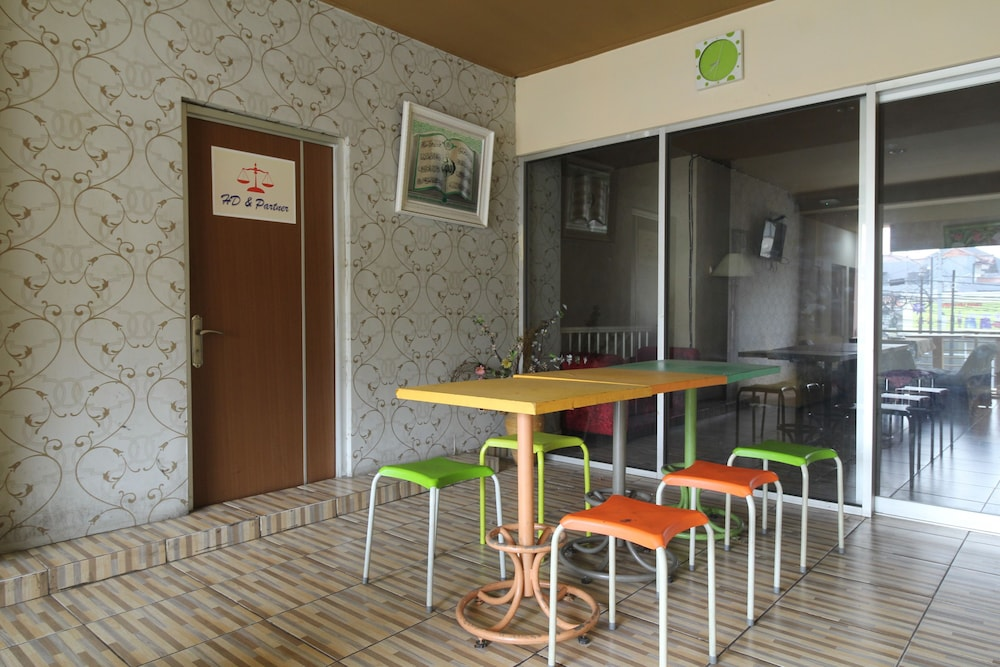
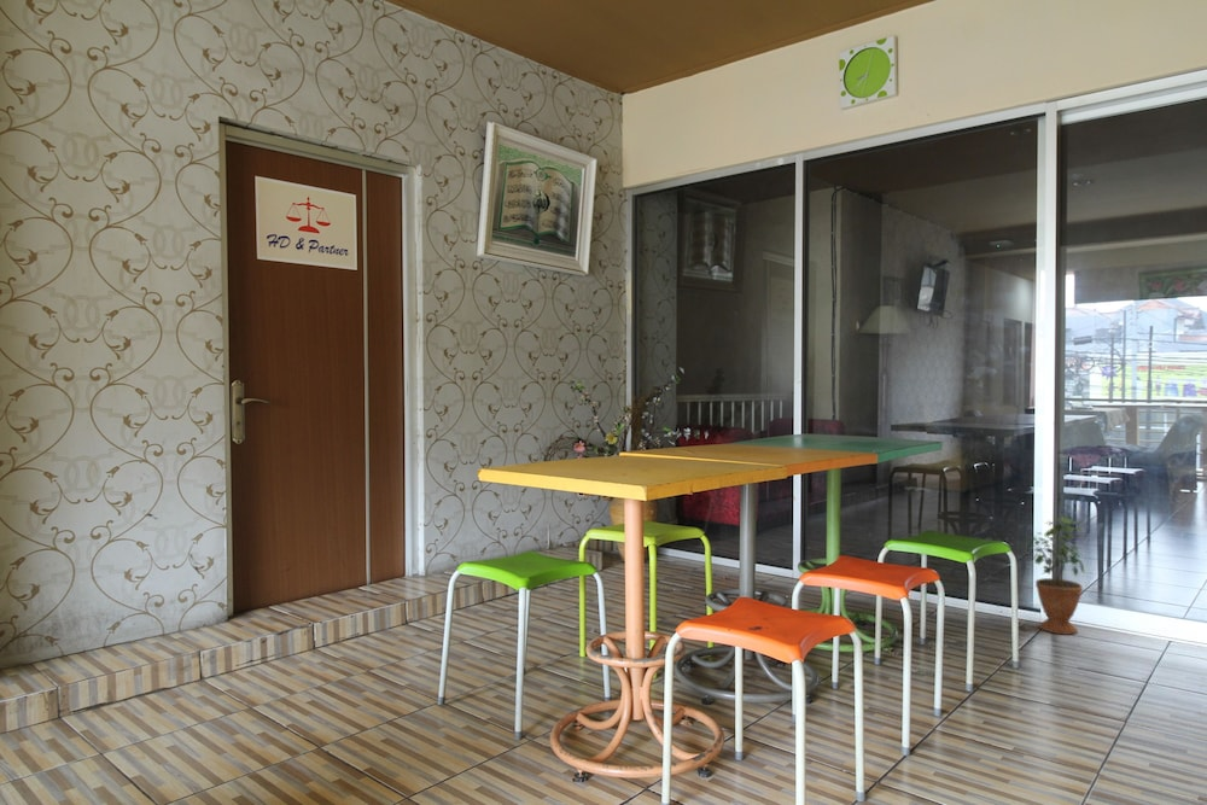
+ potted plant [1026,511,1085,636]
